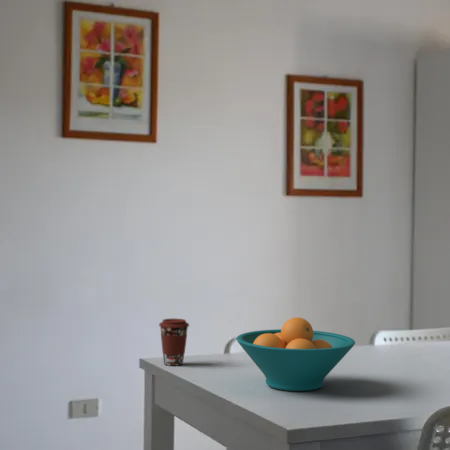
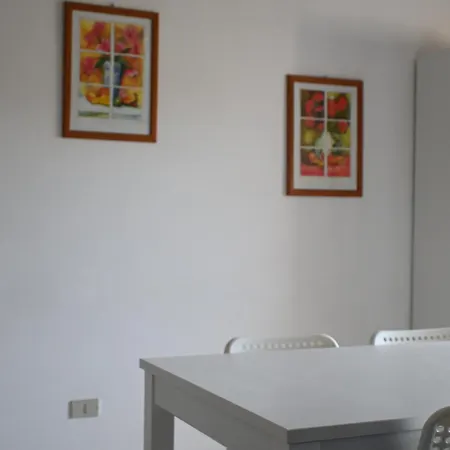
- coffee cup [158,318,190,367]
- fruit bowl [235,316,356,392]
